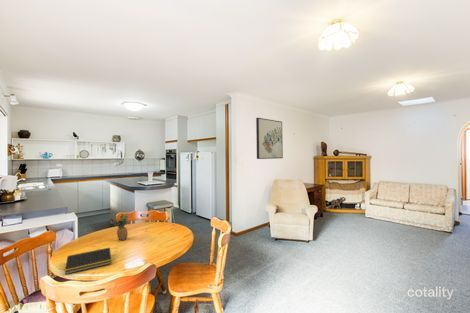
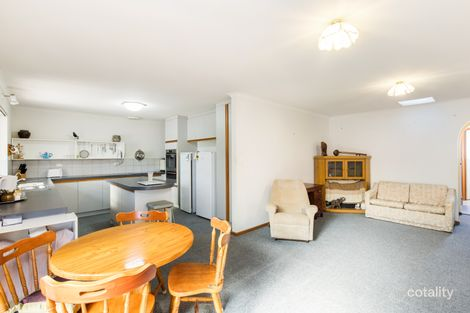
- wall art [255,117,284,160]
- notepad [64,247,112,275]
- fruit [114,212,132,241]
